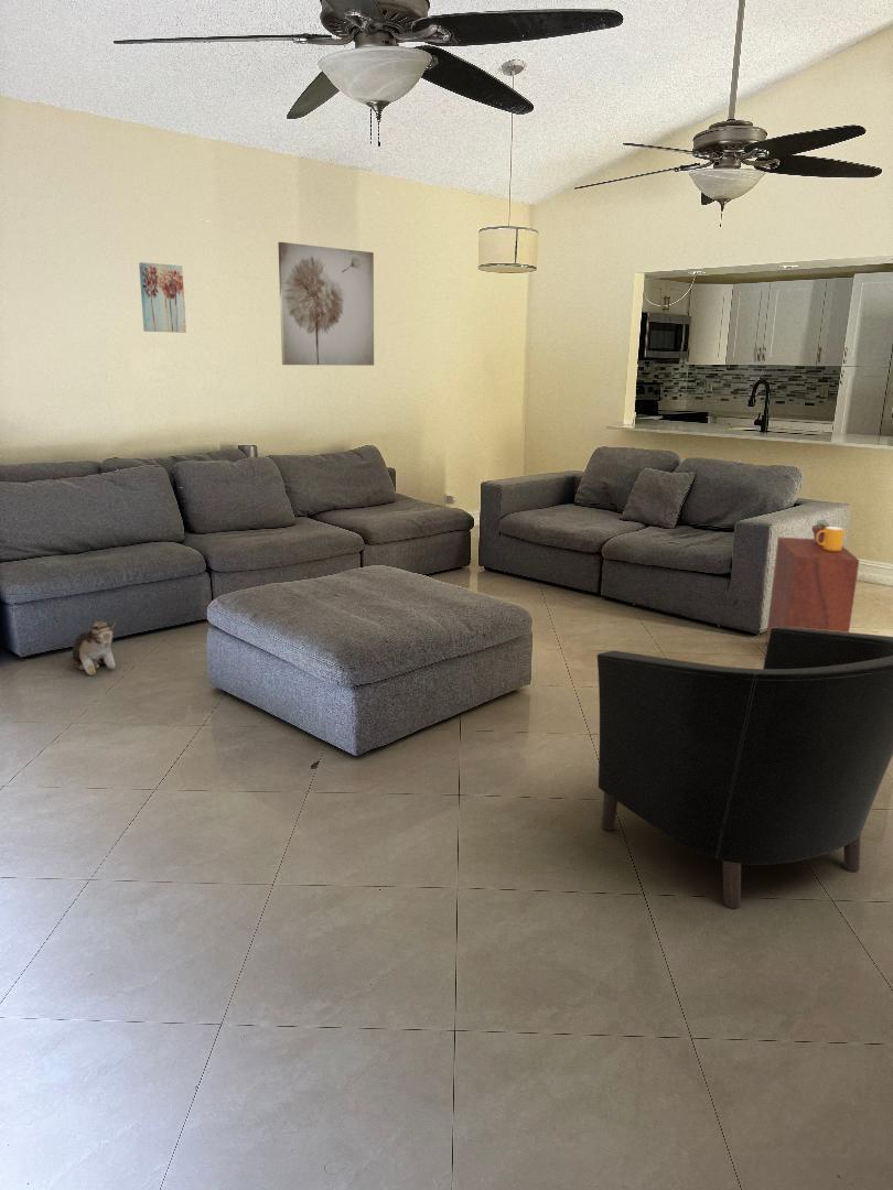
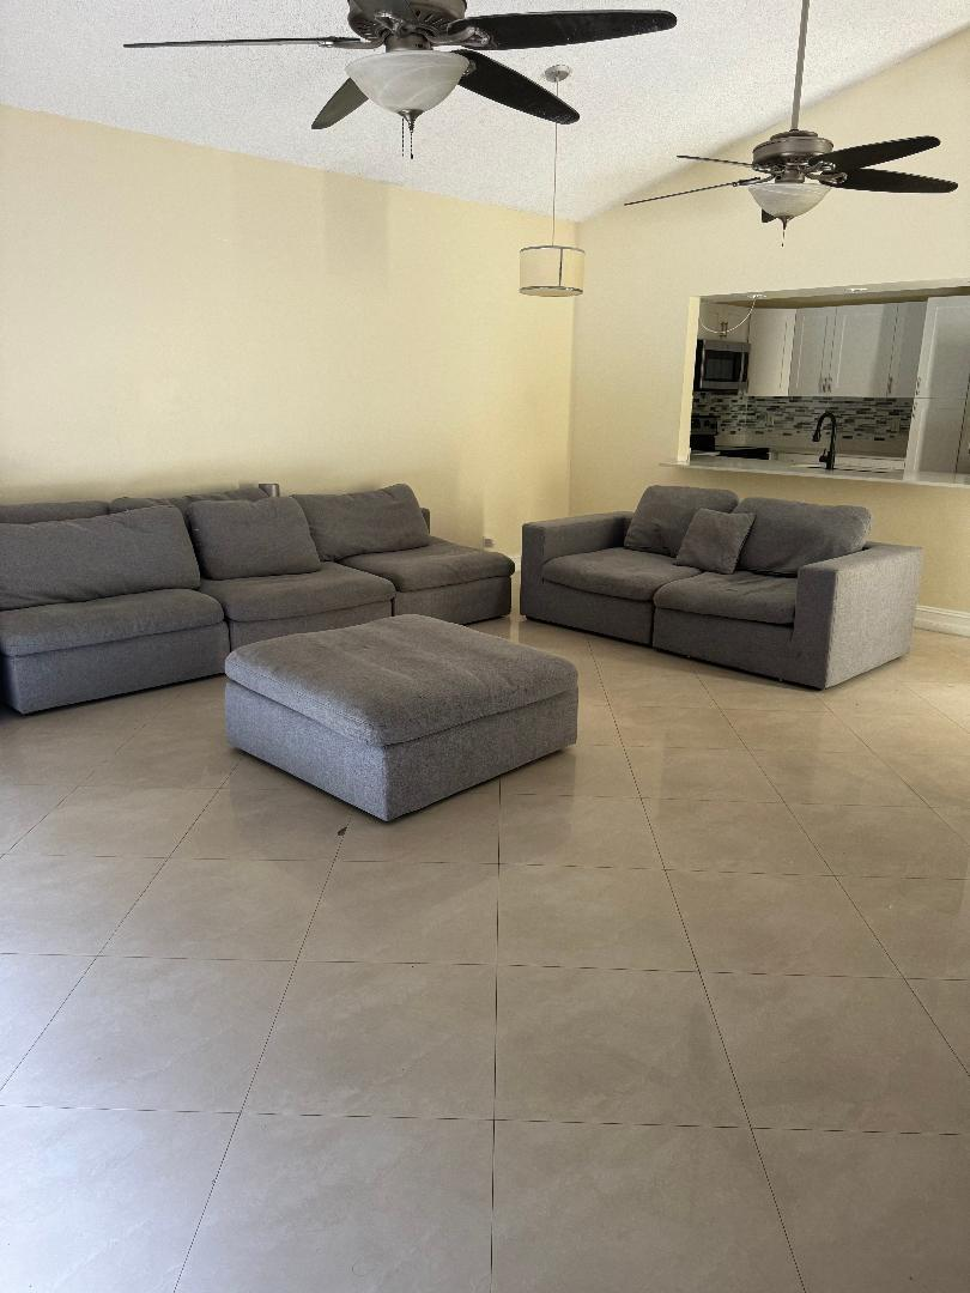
- wall art [277,241,375,367]
- armchair [596,627,893,909]
- plush toy [72,620,117,677]
- nightstand [765,537,860,643]
- wall art [138,261,187,334]
- mug [816,526,846,552]
- potted succulent [811,518,832,544]
